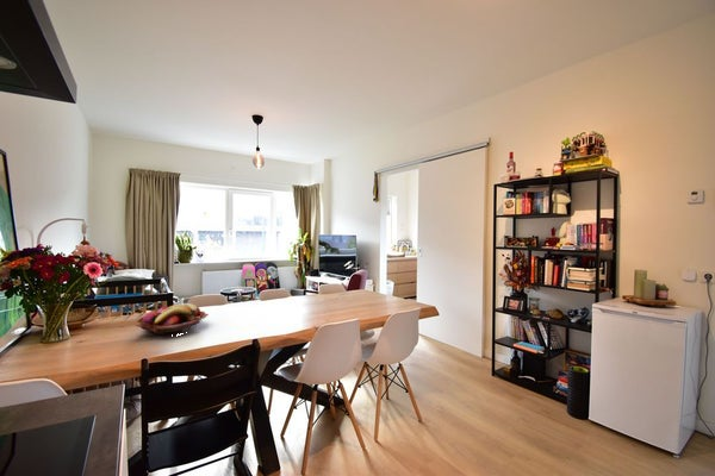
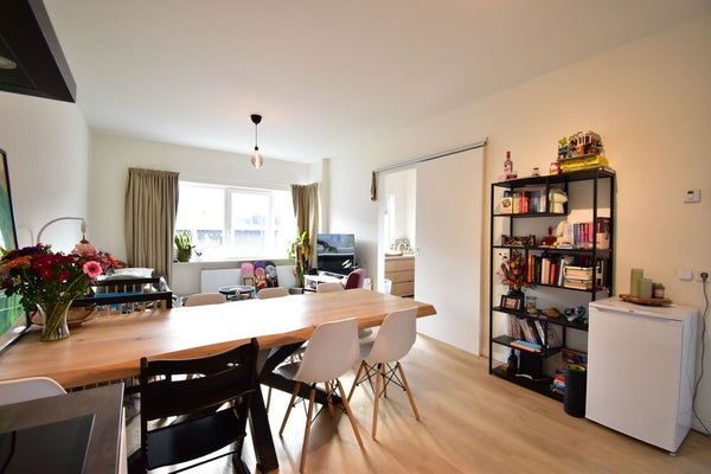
- fruit basket [135,302,210,337]
